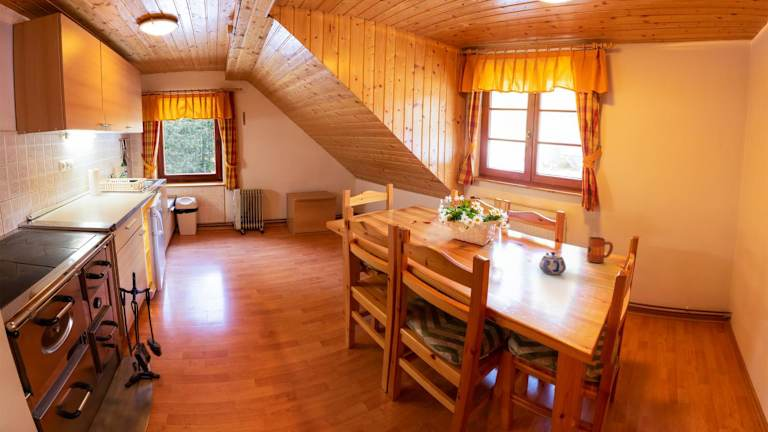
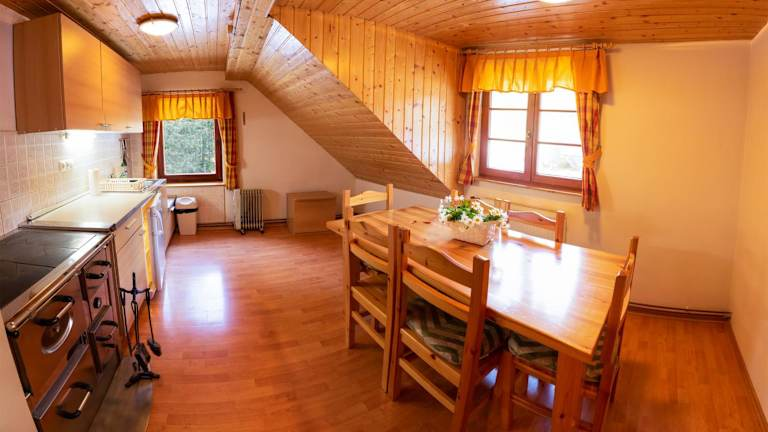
- mug [586,236,614,264]
- teapot [538,251,567,275]
